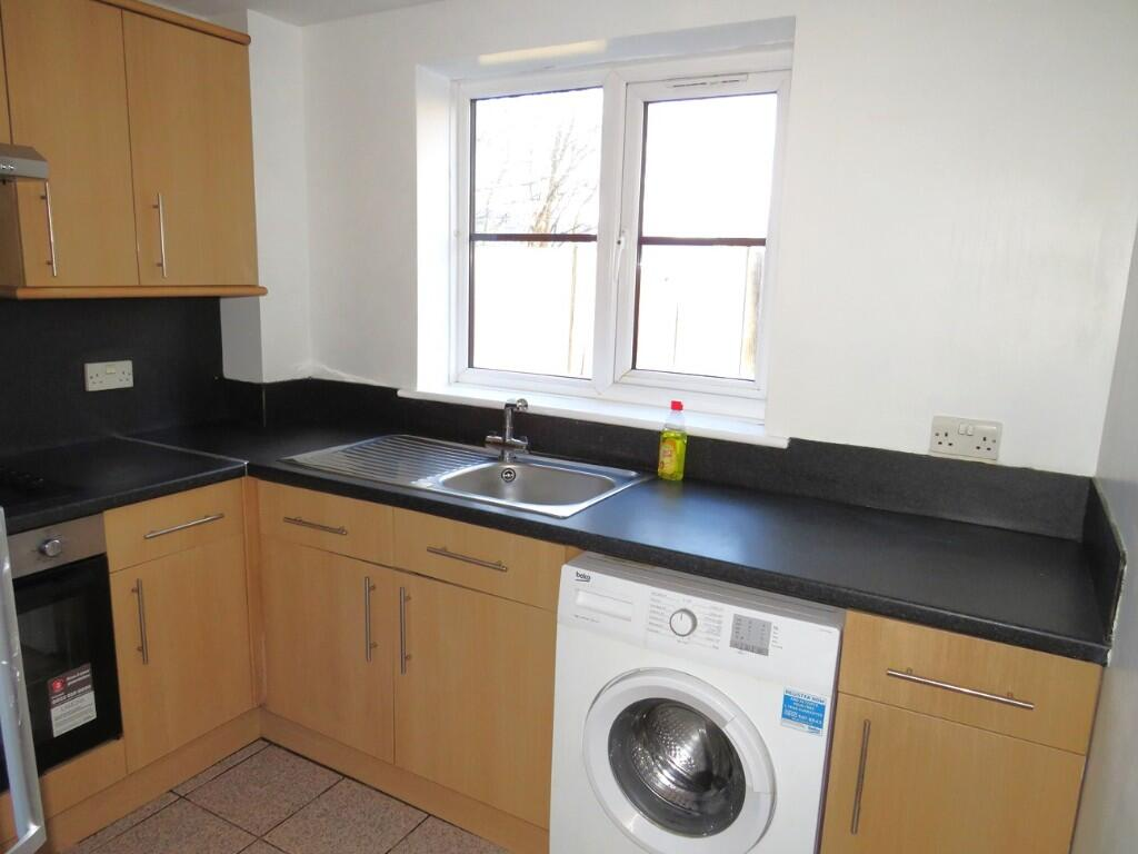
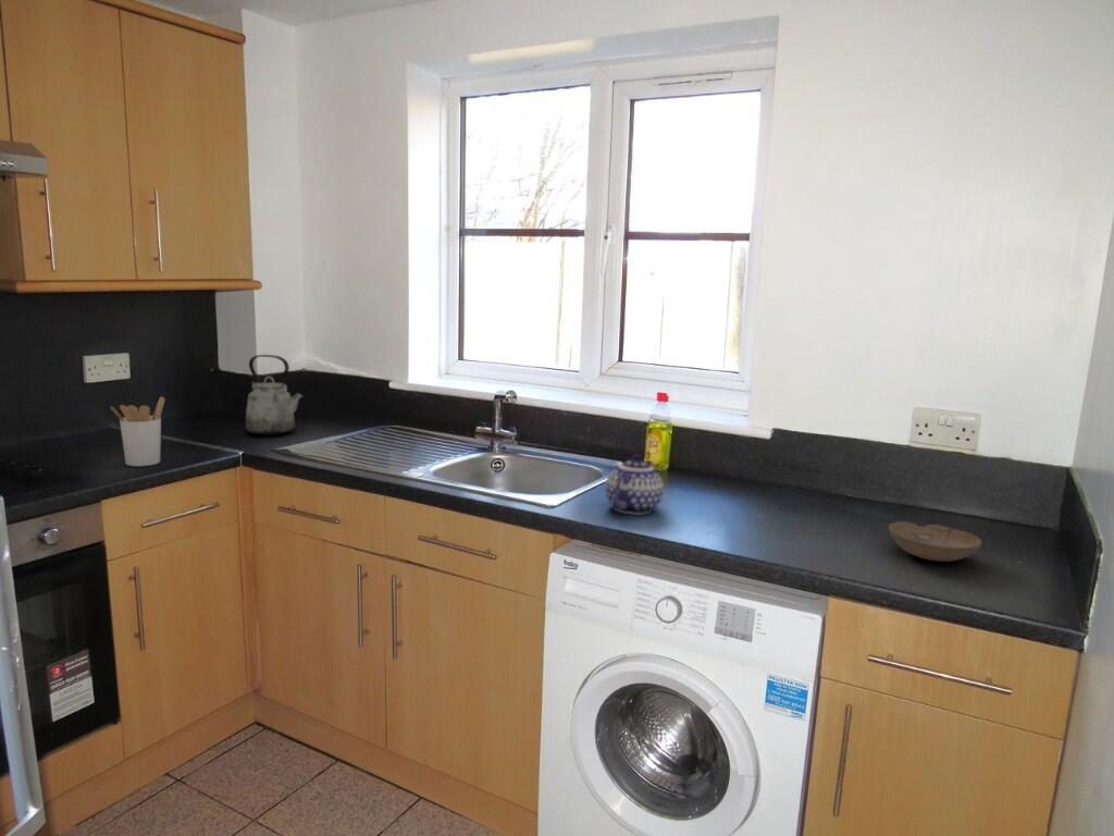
+ bowl [888,520,983,563]
+ kettle [245,354,306,437]
+ utensil holder [110,395,165,467]
+ teapot [605,453,665,515]
